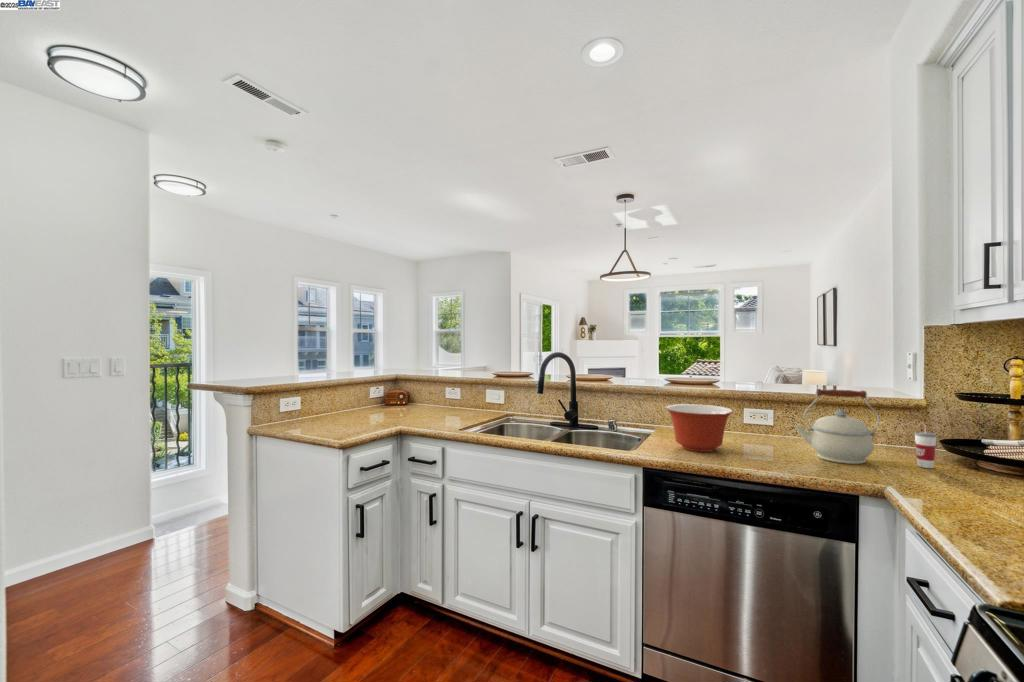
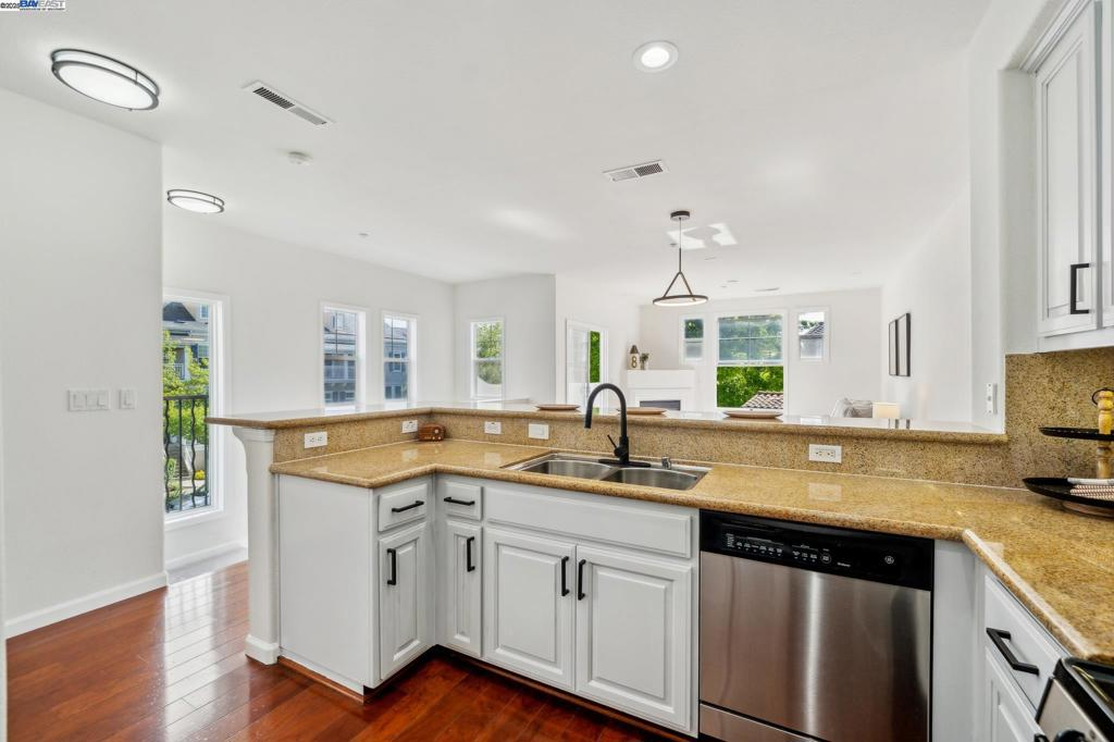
- mixing bowl [665,403,734,453]
- cup [913,421,938,469]
- kettle [794,388,881,465]
